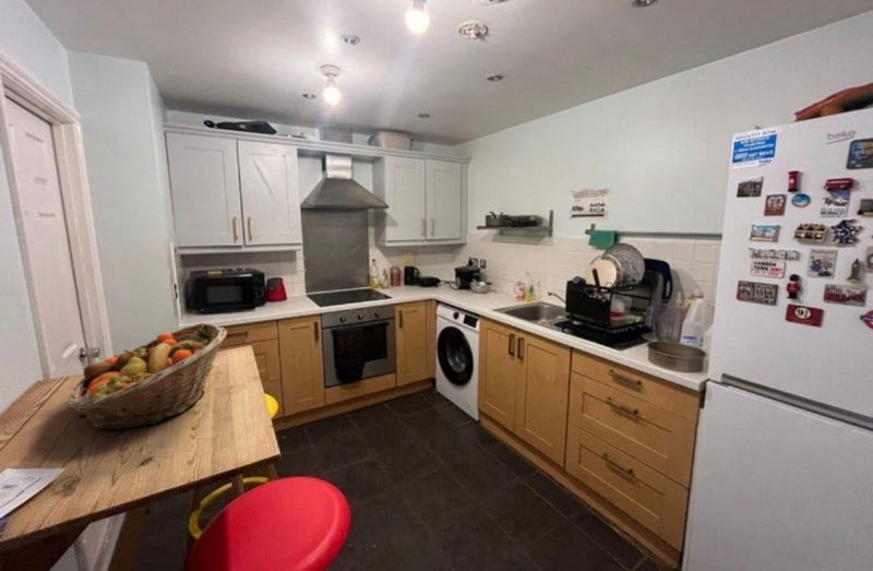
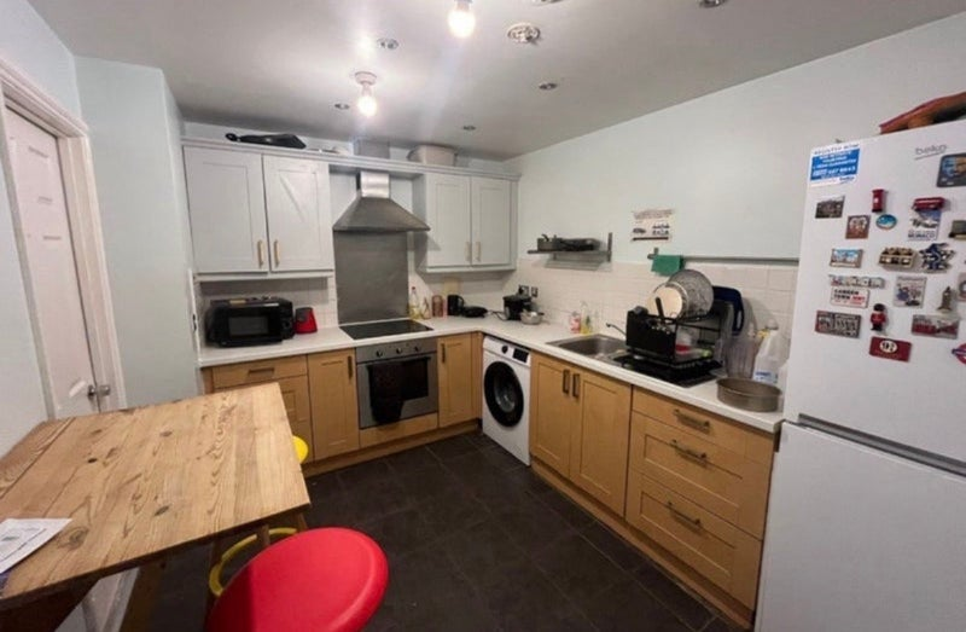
- fruit basket [67,322,228,430]
